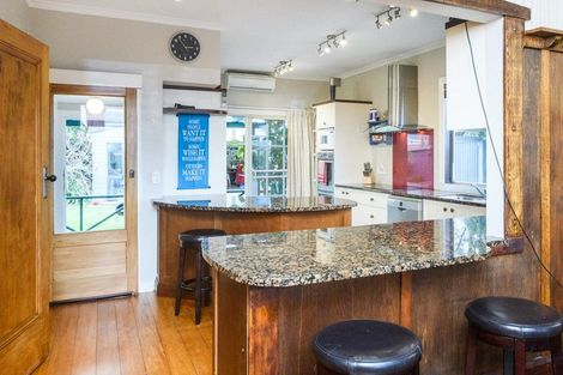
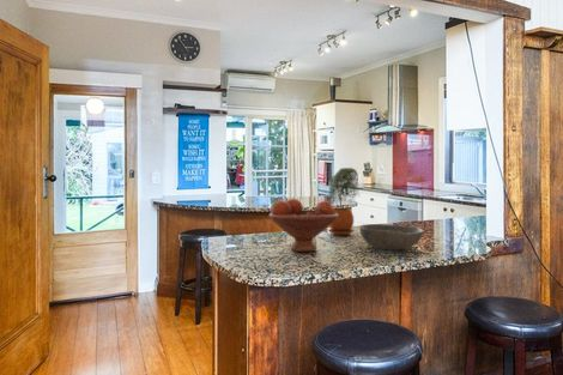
+ bowl [359,223,425,252]
+ fruit bowl [268,198,338,253]
+ potted plant [327,167,361,236]
